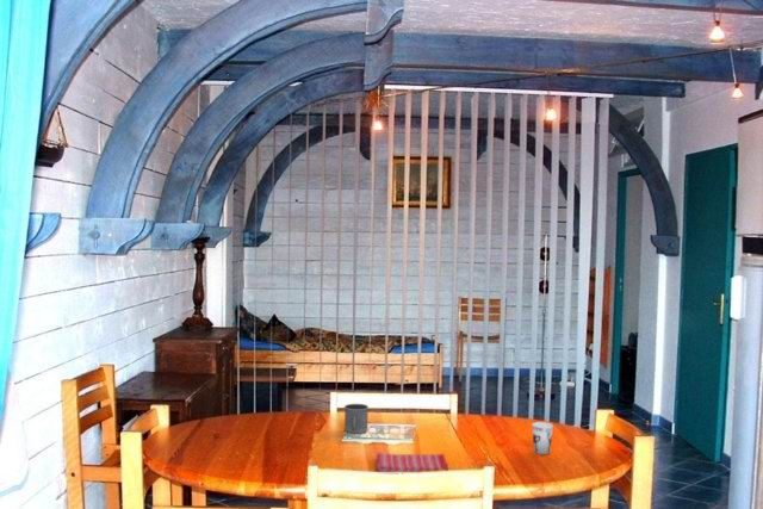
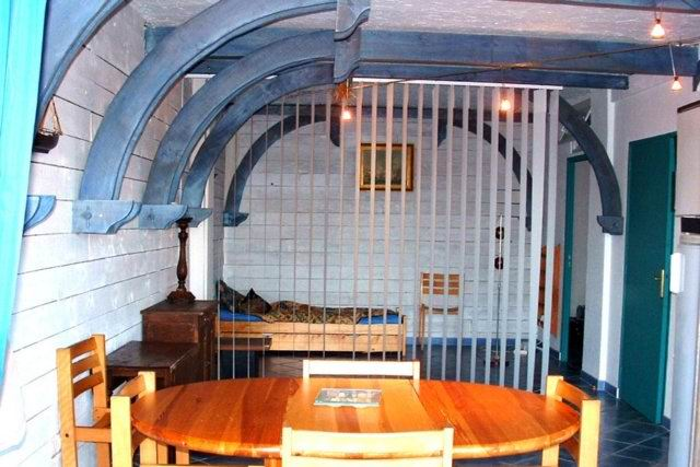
- mug [343,403,370,434]
- cup [532,421,554,455]
- dish towel [376,452,449,473]
